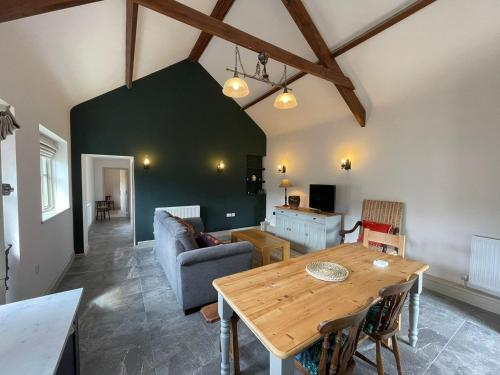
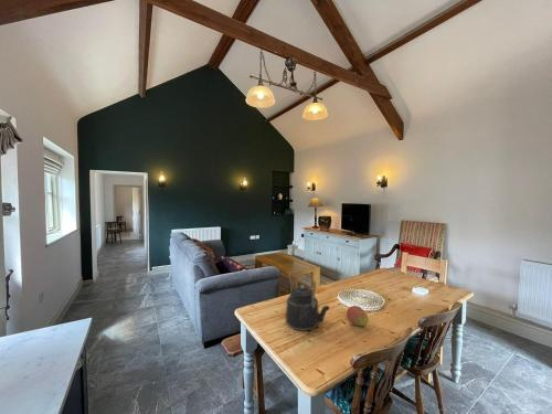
+ fruit [346,305,370,327]
+ kettle [285,273,331,332]
